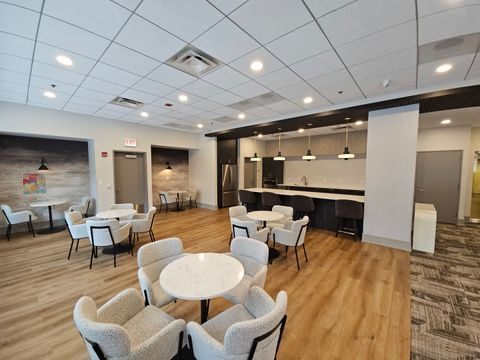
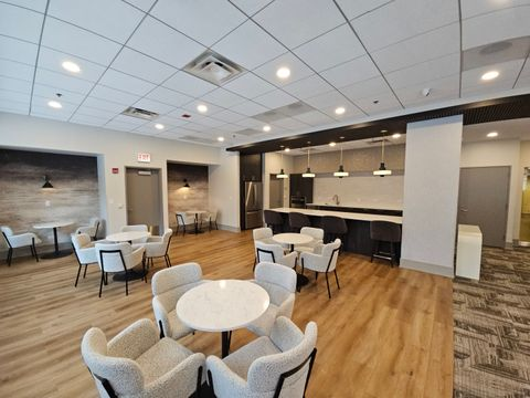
- wall art [21,172,48,196]
